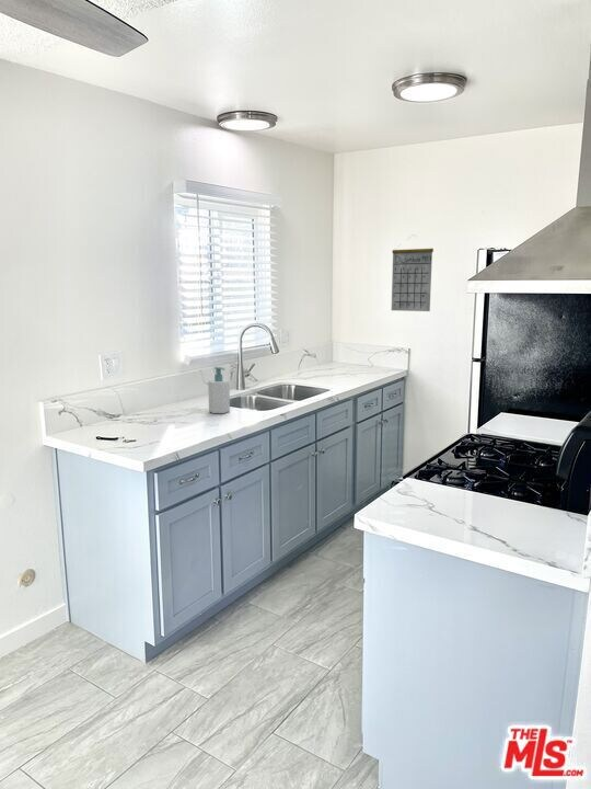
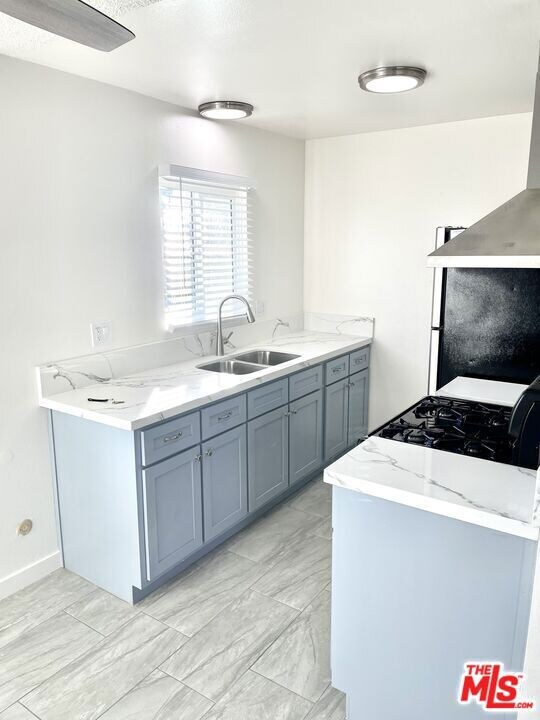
- soap bottle [207,366,231,414]
- calendar [391,233,434,312]
